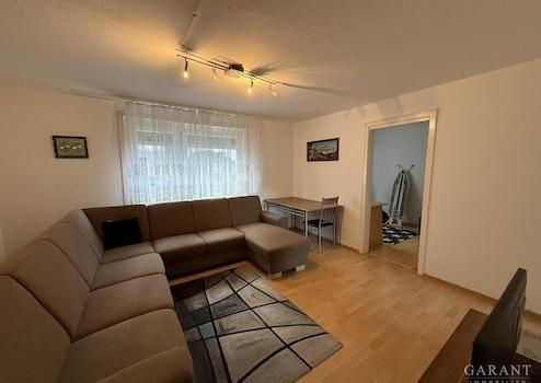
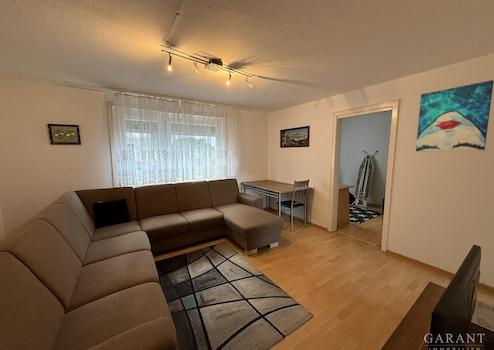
+ wall art [415,79,494,152]
